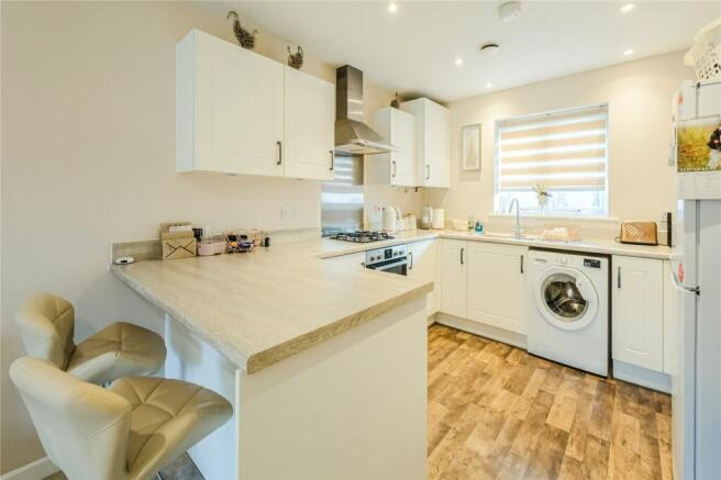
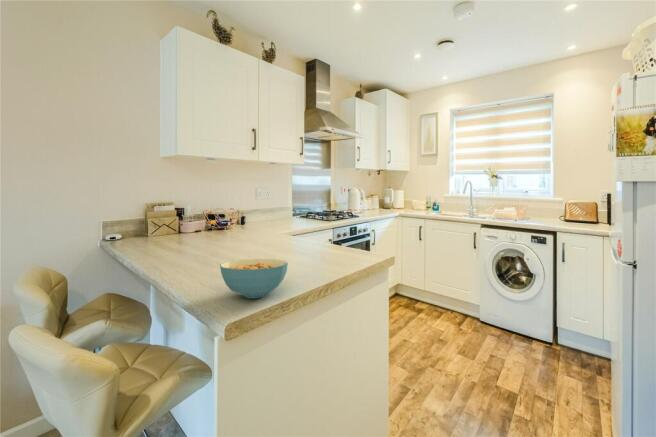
+ cereal bowl [219,258,289,299]
